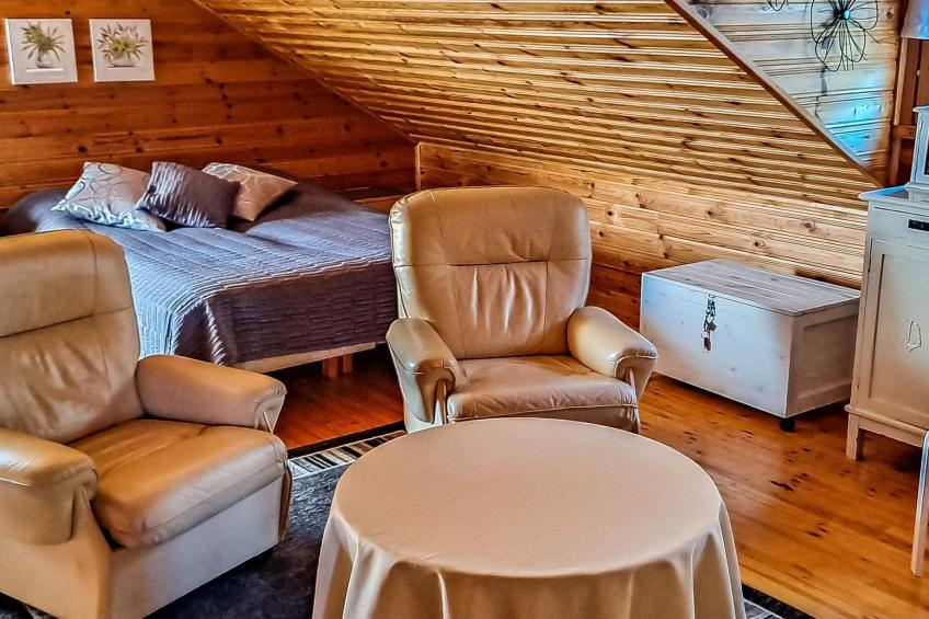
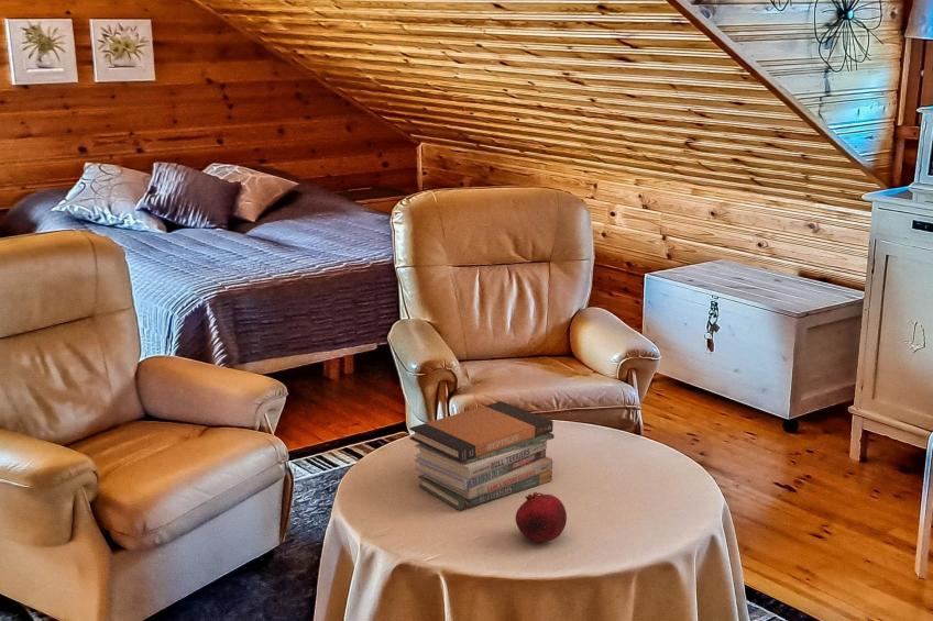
+ book stack [408,400,556,511]
+ fruit [515,491,568,543]
